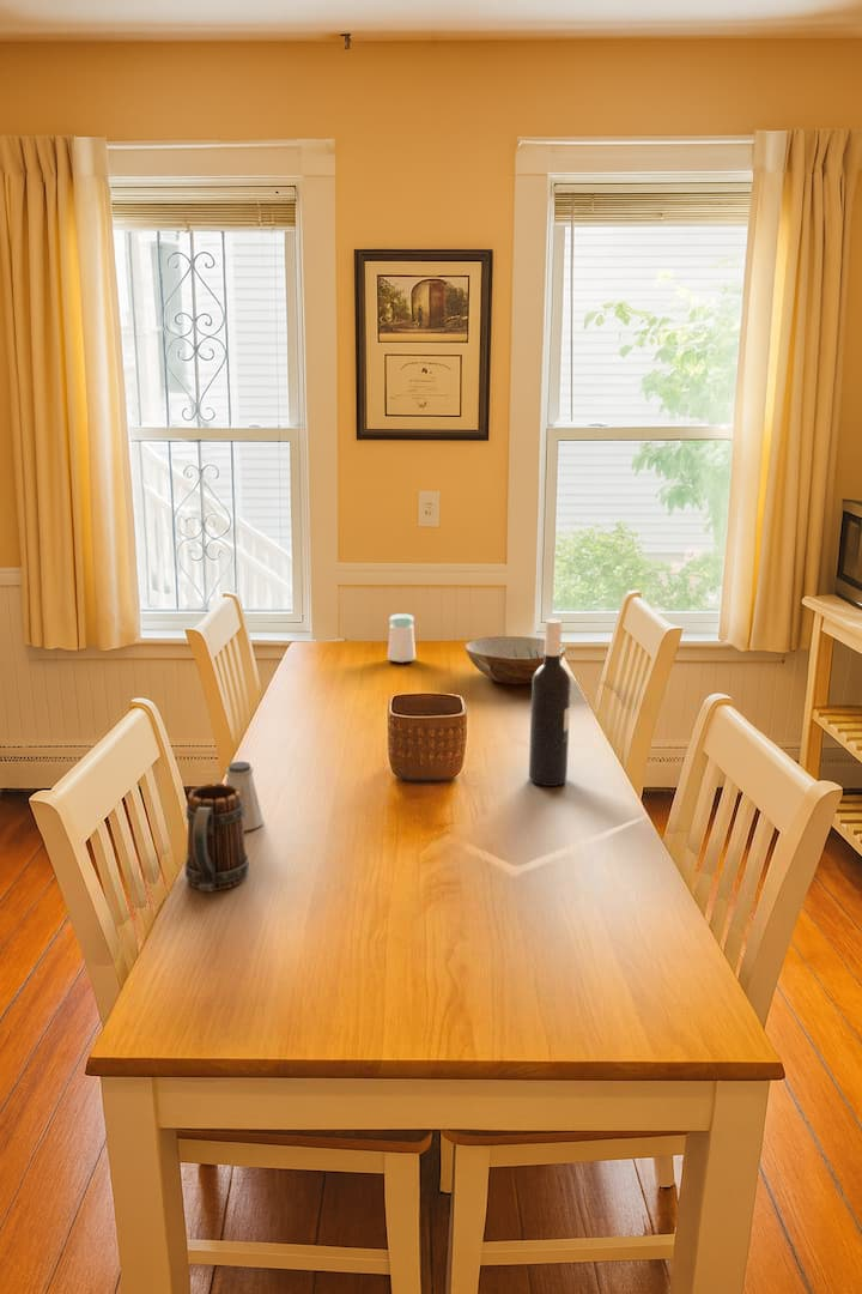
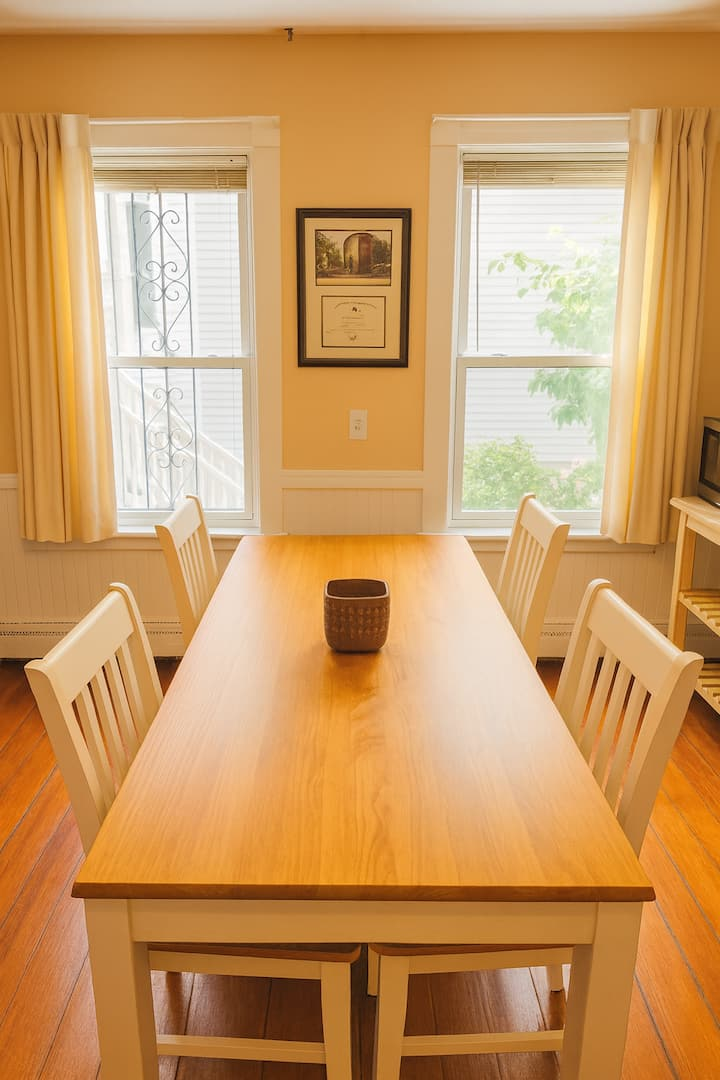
- salt shaker [387,612,417,664]
- saltshaker [225,761,265,832]
- bowl [463,635,567,685]
- wine bottle [528,618,572,787]
- mug [184,782,250,893]
